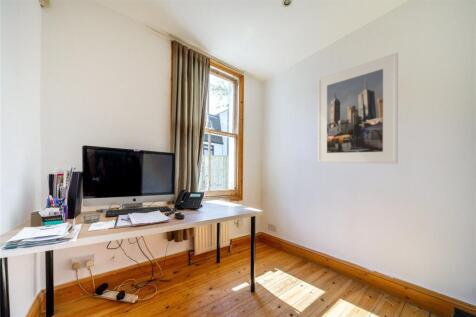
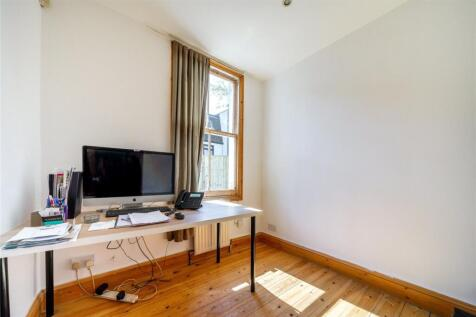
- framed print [317,51,399,165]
